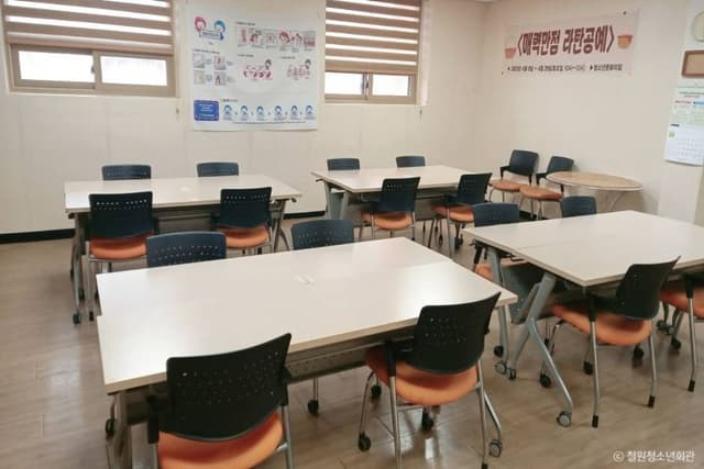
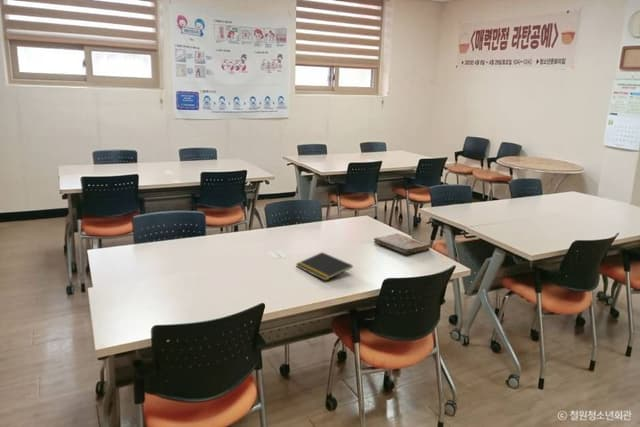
+ book [373,232,431,256]
+ notepad [295,251,354,282]
